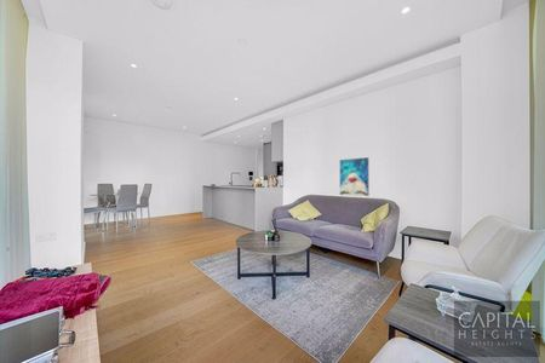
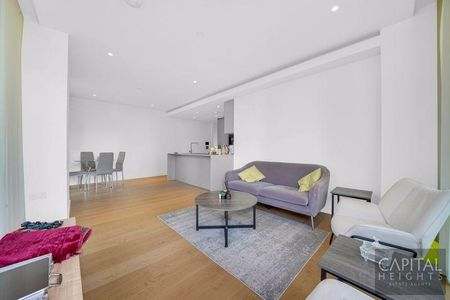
- wall art [339,156,369,197]
